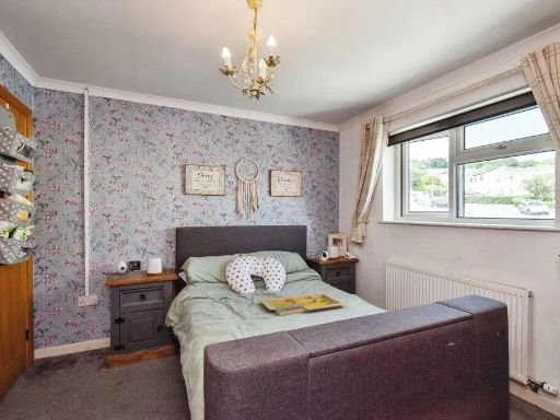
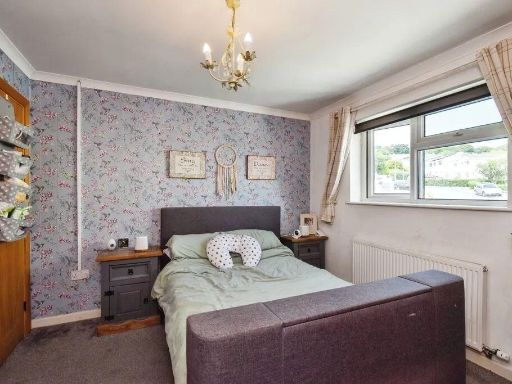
- serving tray [258,291,349,316]
